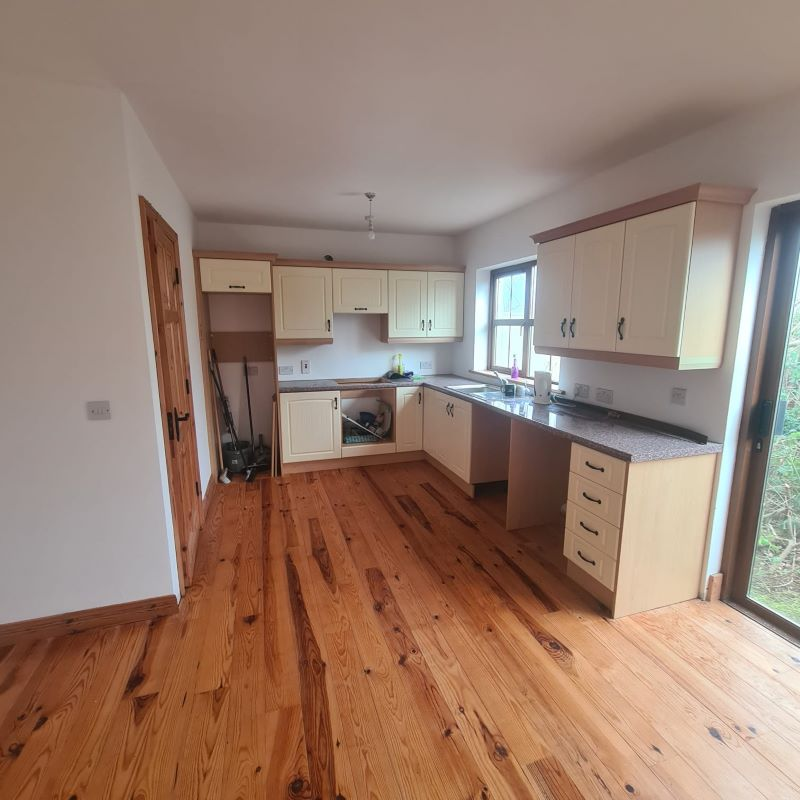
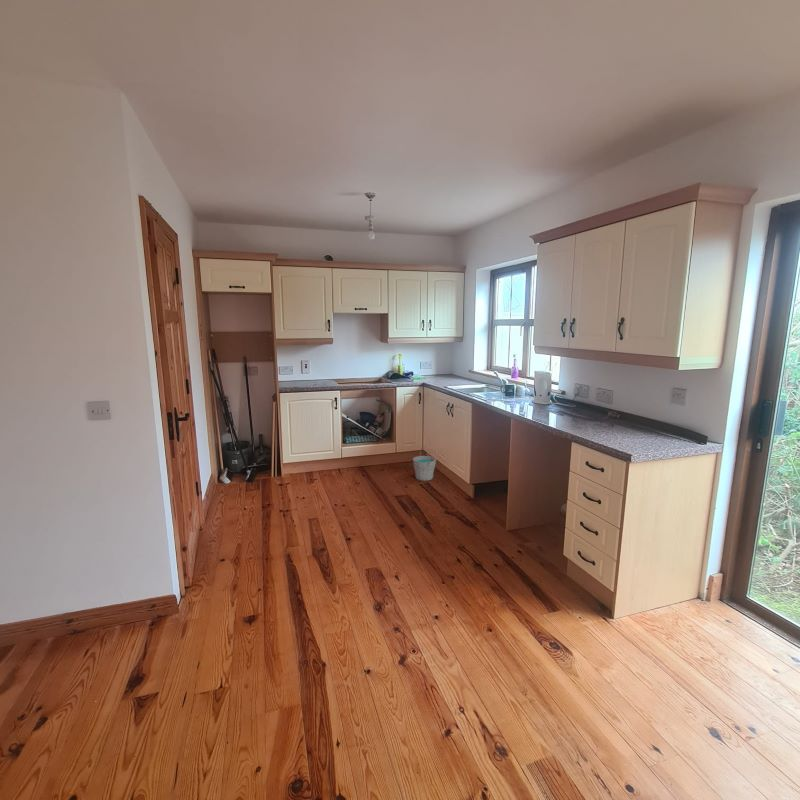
+ bucket [412,446,437,482]
